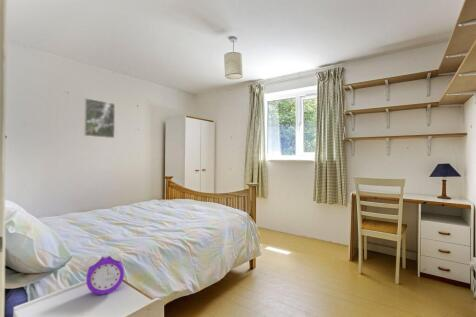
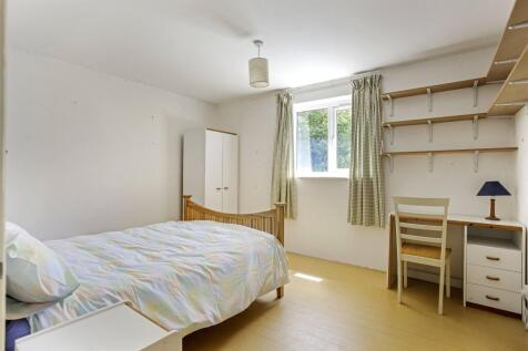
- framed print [83,97,116,139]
- alarm clock [85,251,125,296]
